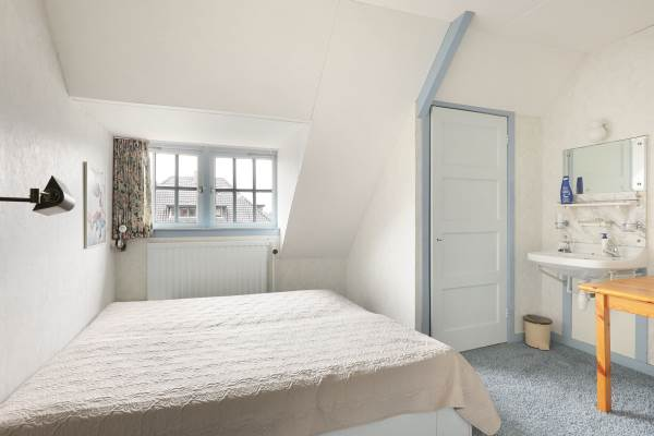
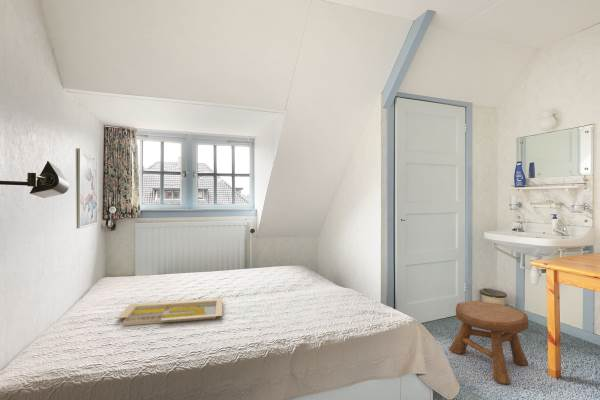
+ stool [448,300,529,385]
+ serving tray [117,297,223,327]
